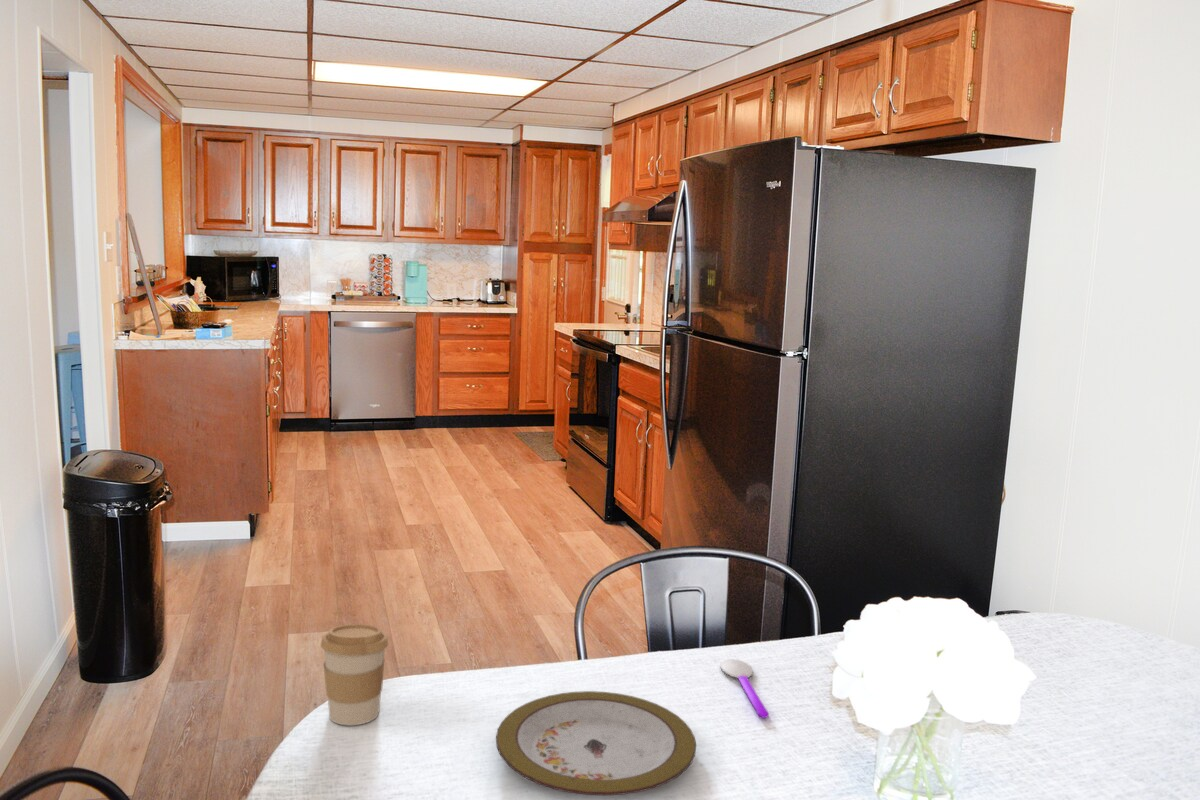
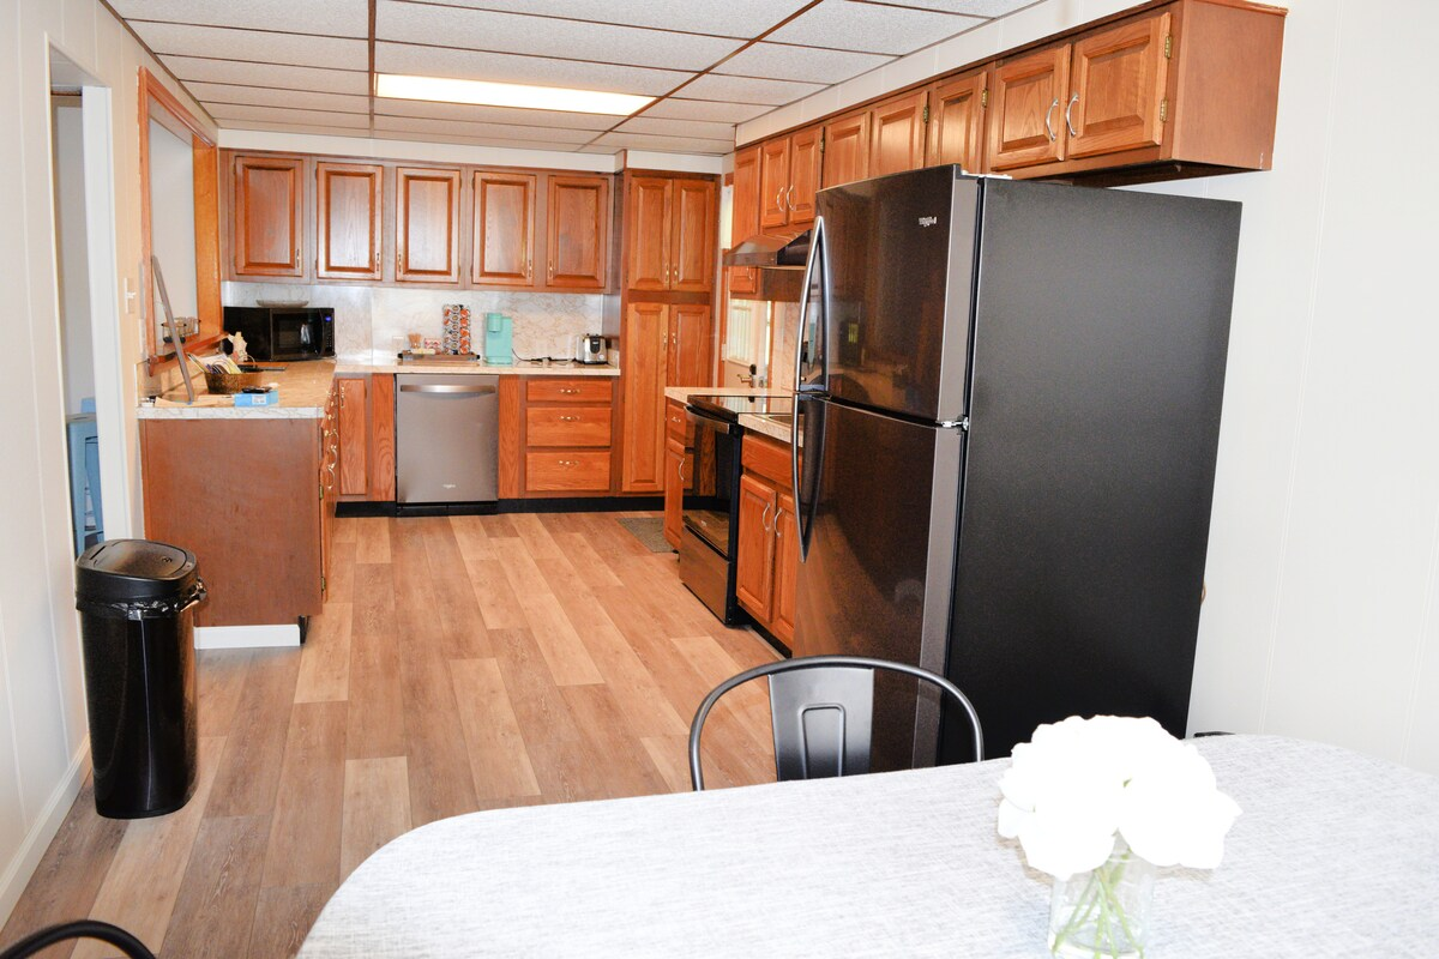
- spoon [719,658,770,719]
- plate [495,690,697,797]
- coffee cup [320,623,389,726]
